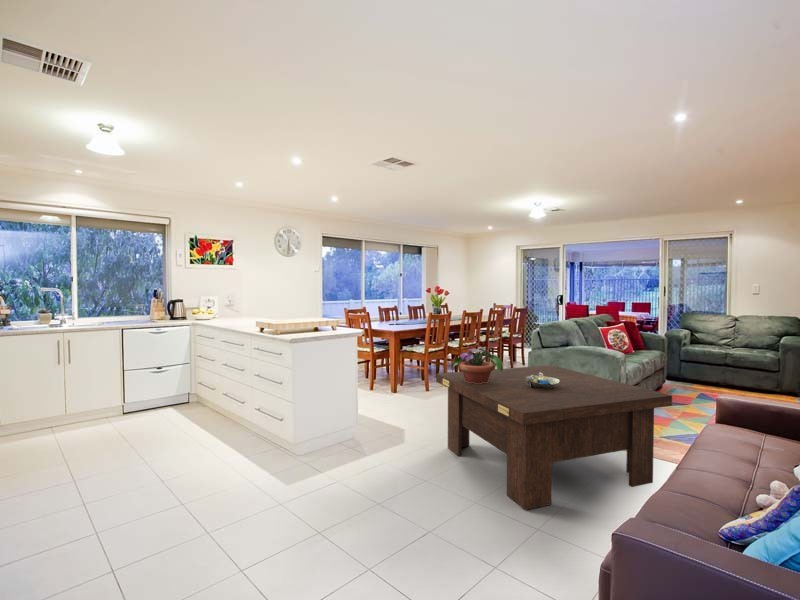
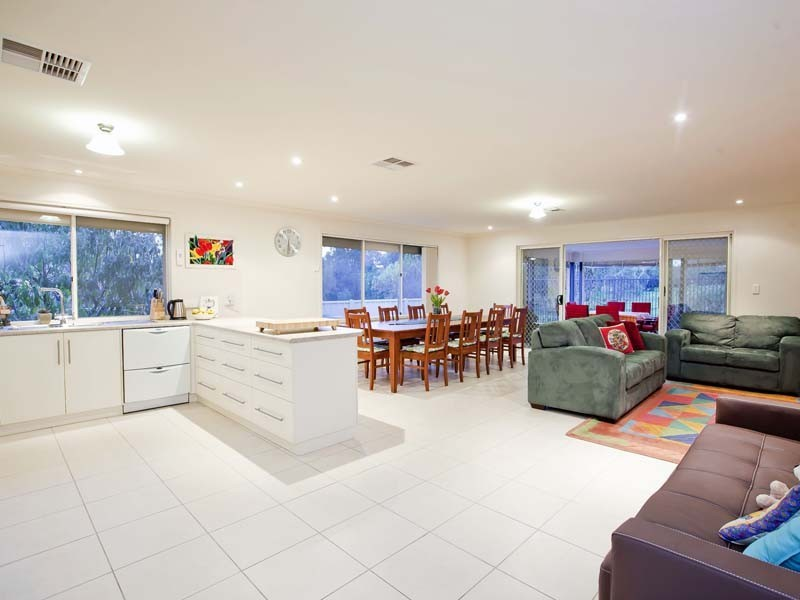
- potted flower [451,342,504,384]
- coffee table [435,364,673,511]
- decorative bowl [526,372,561,388]
